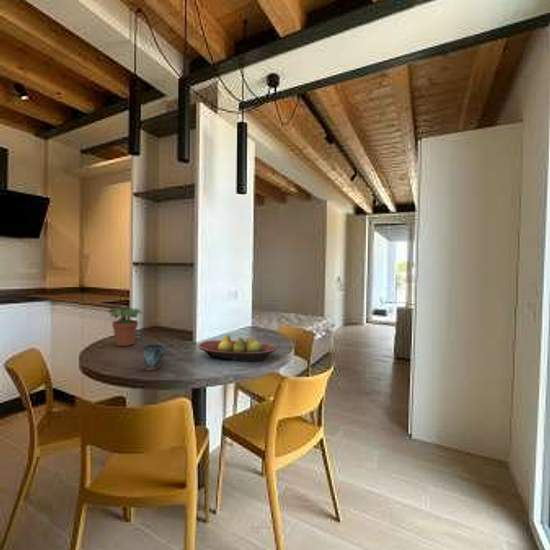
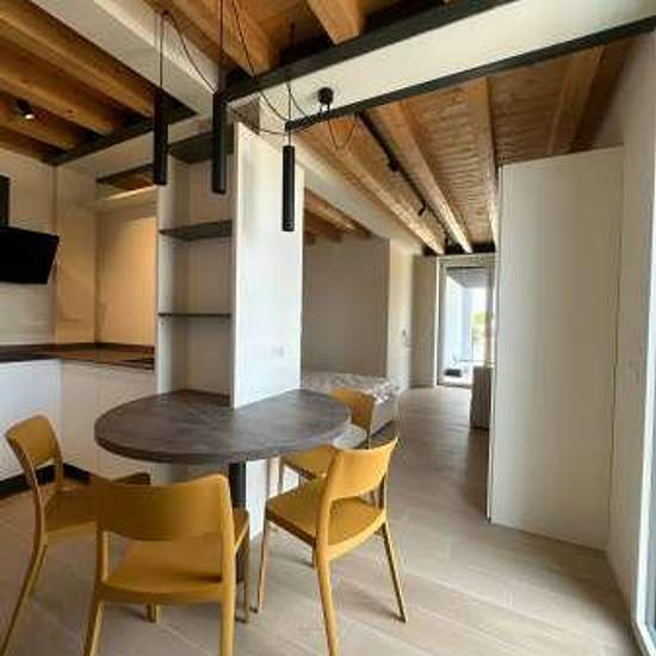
- potted plant [107,307,143,347]
- mug [141,344,165,371]
- fruit bowl [198,334,278,363]
